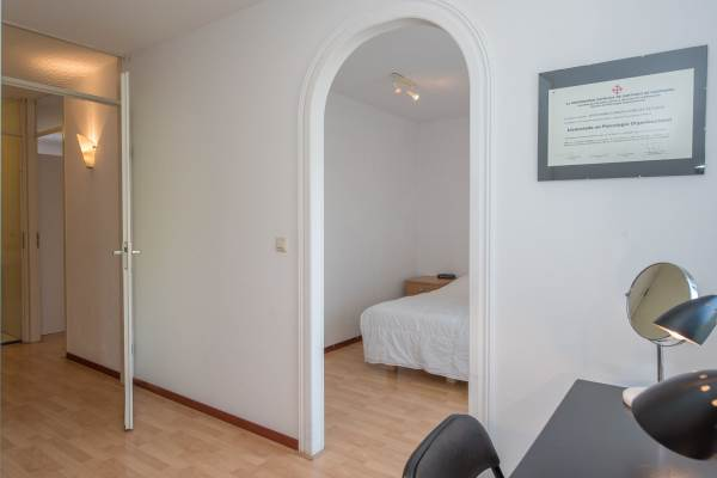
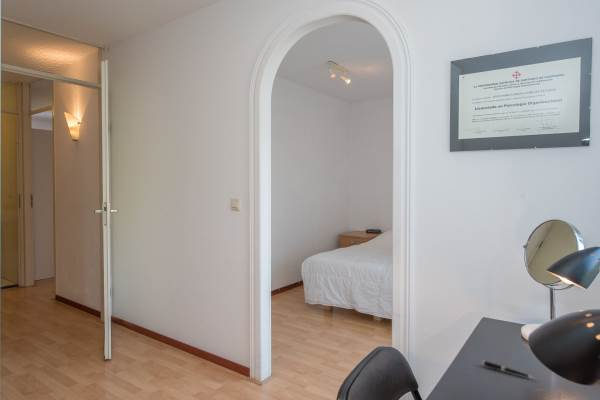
+ pen [482,360,535,379]
